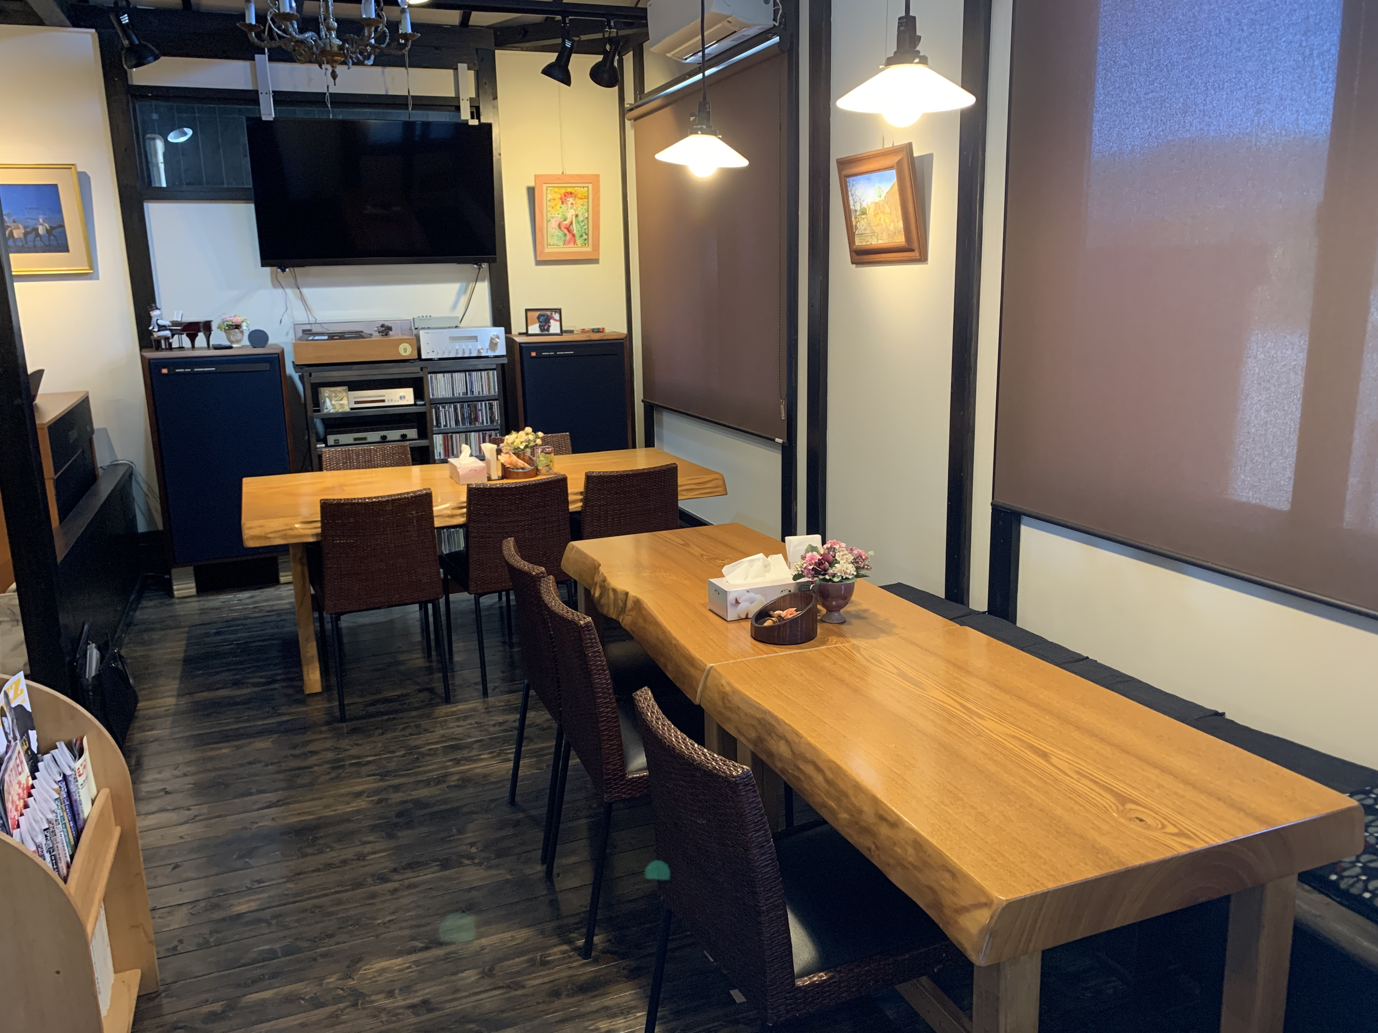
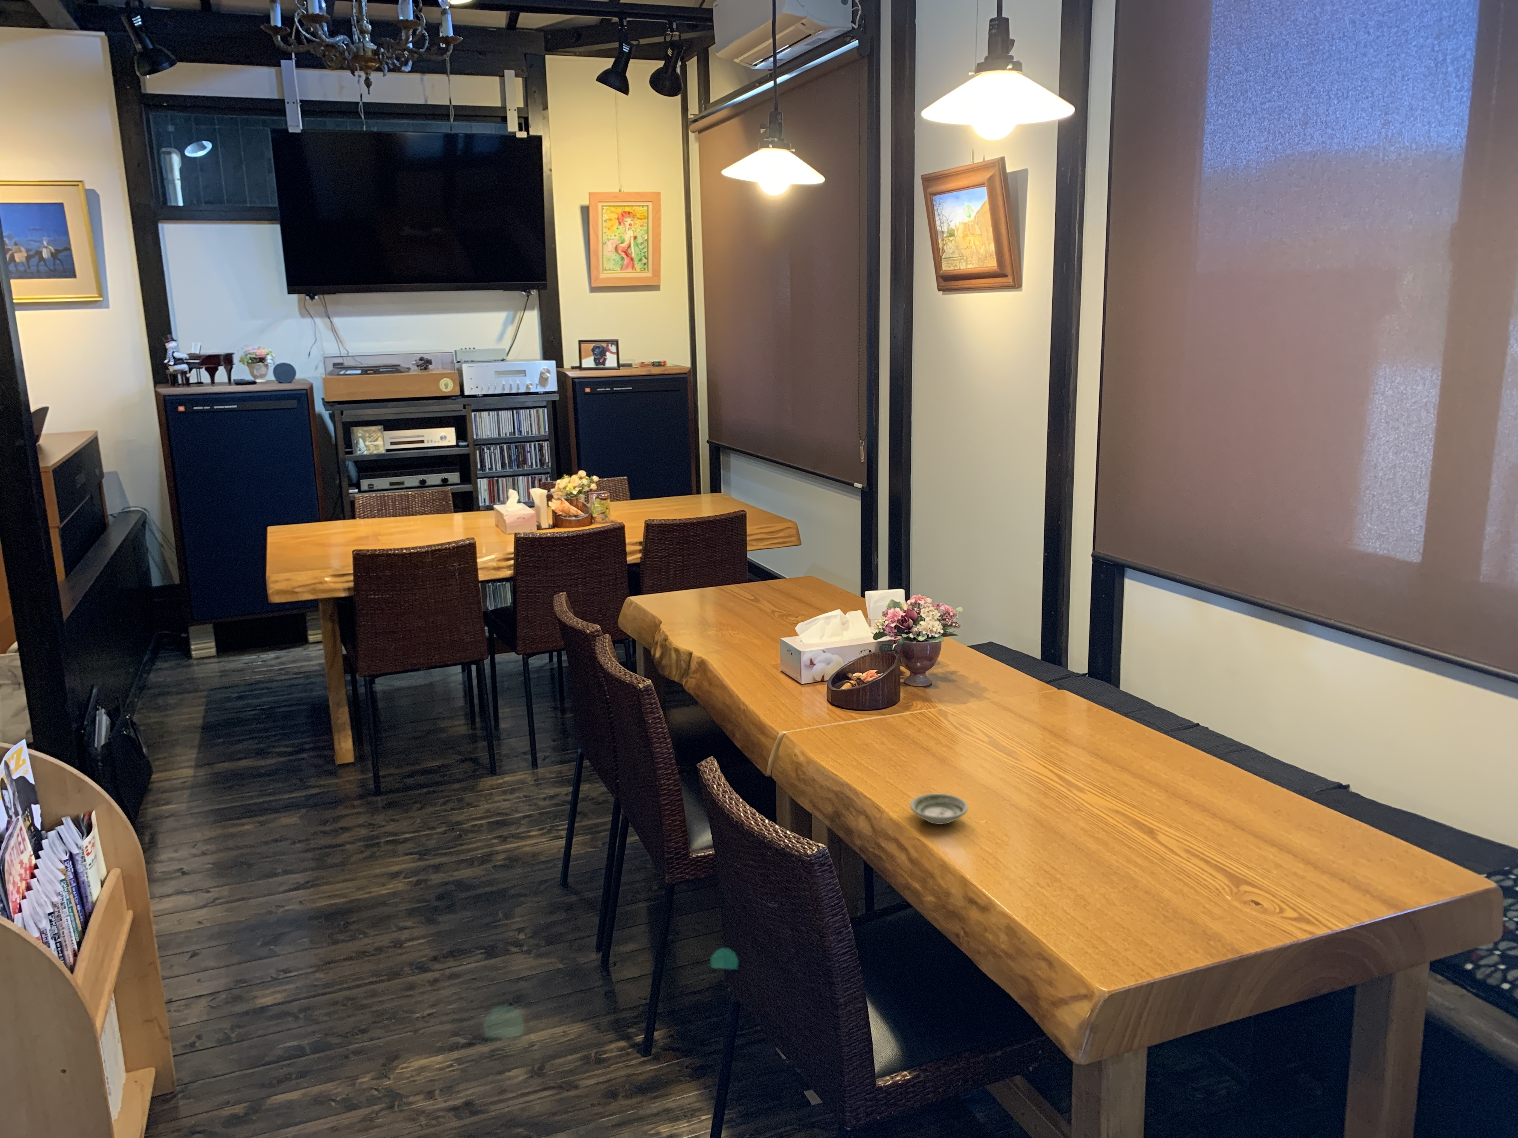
+ saucer [910,794,968,825]
